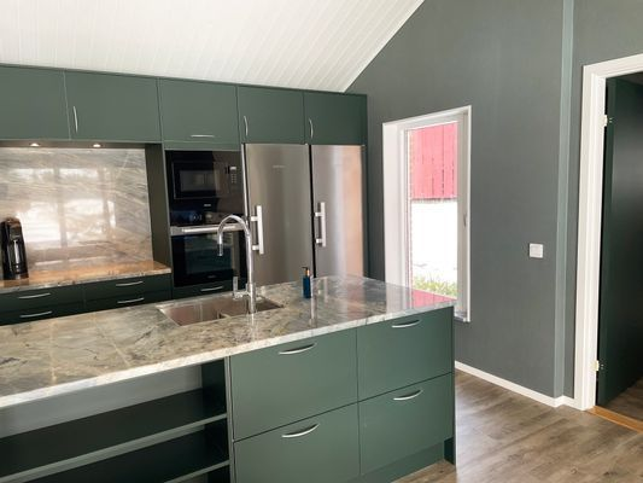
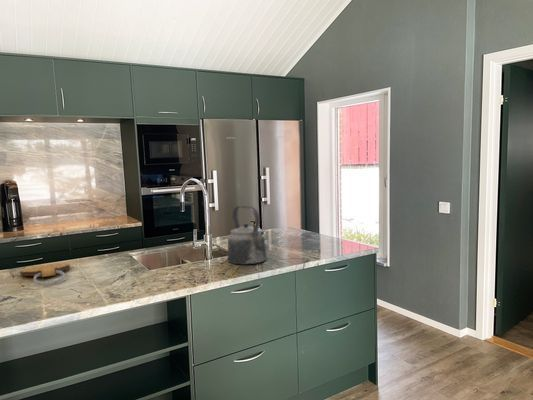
+ kettle [227,205,268,266]
+ key chain [19,262,71,286]
